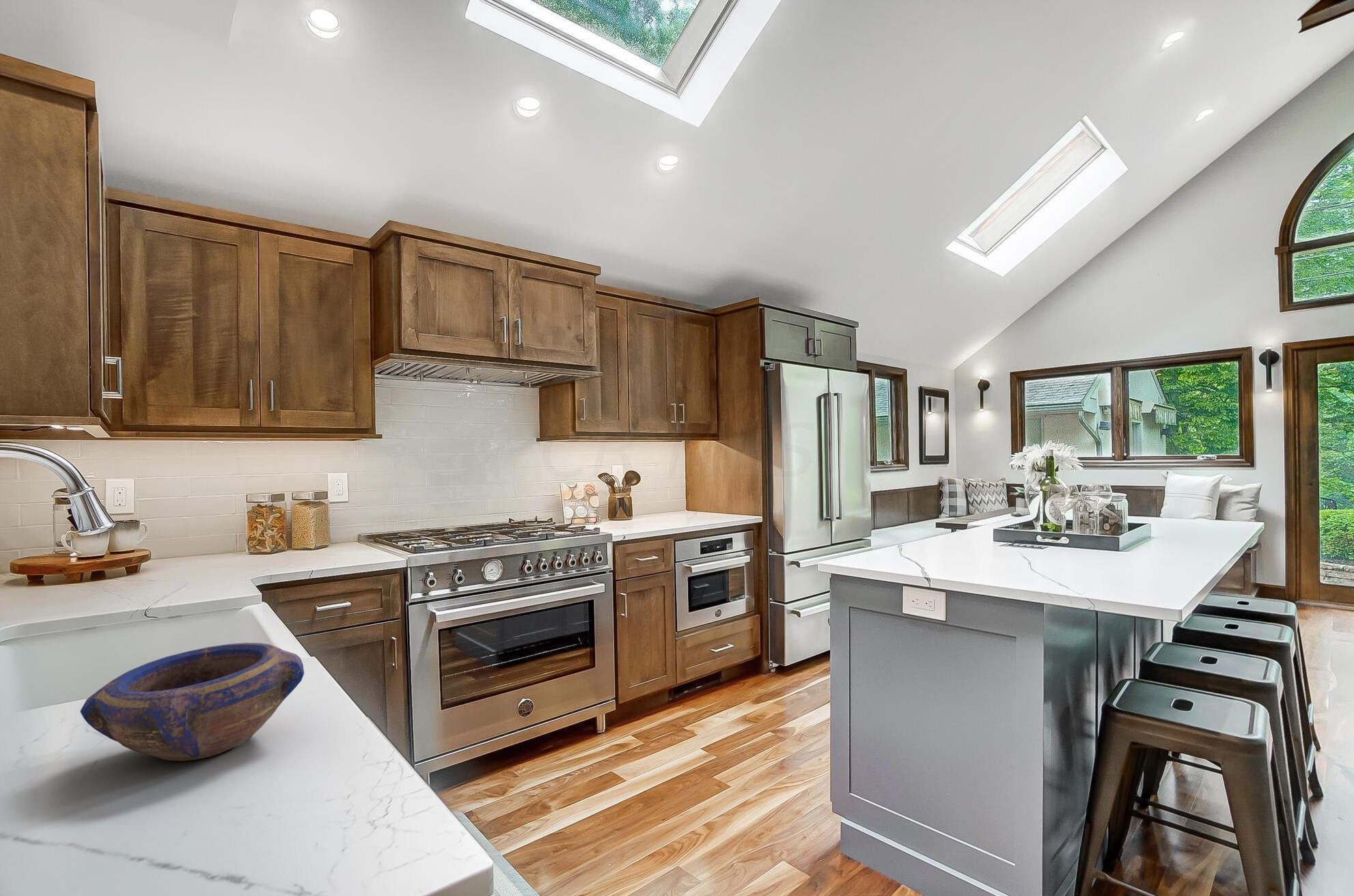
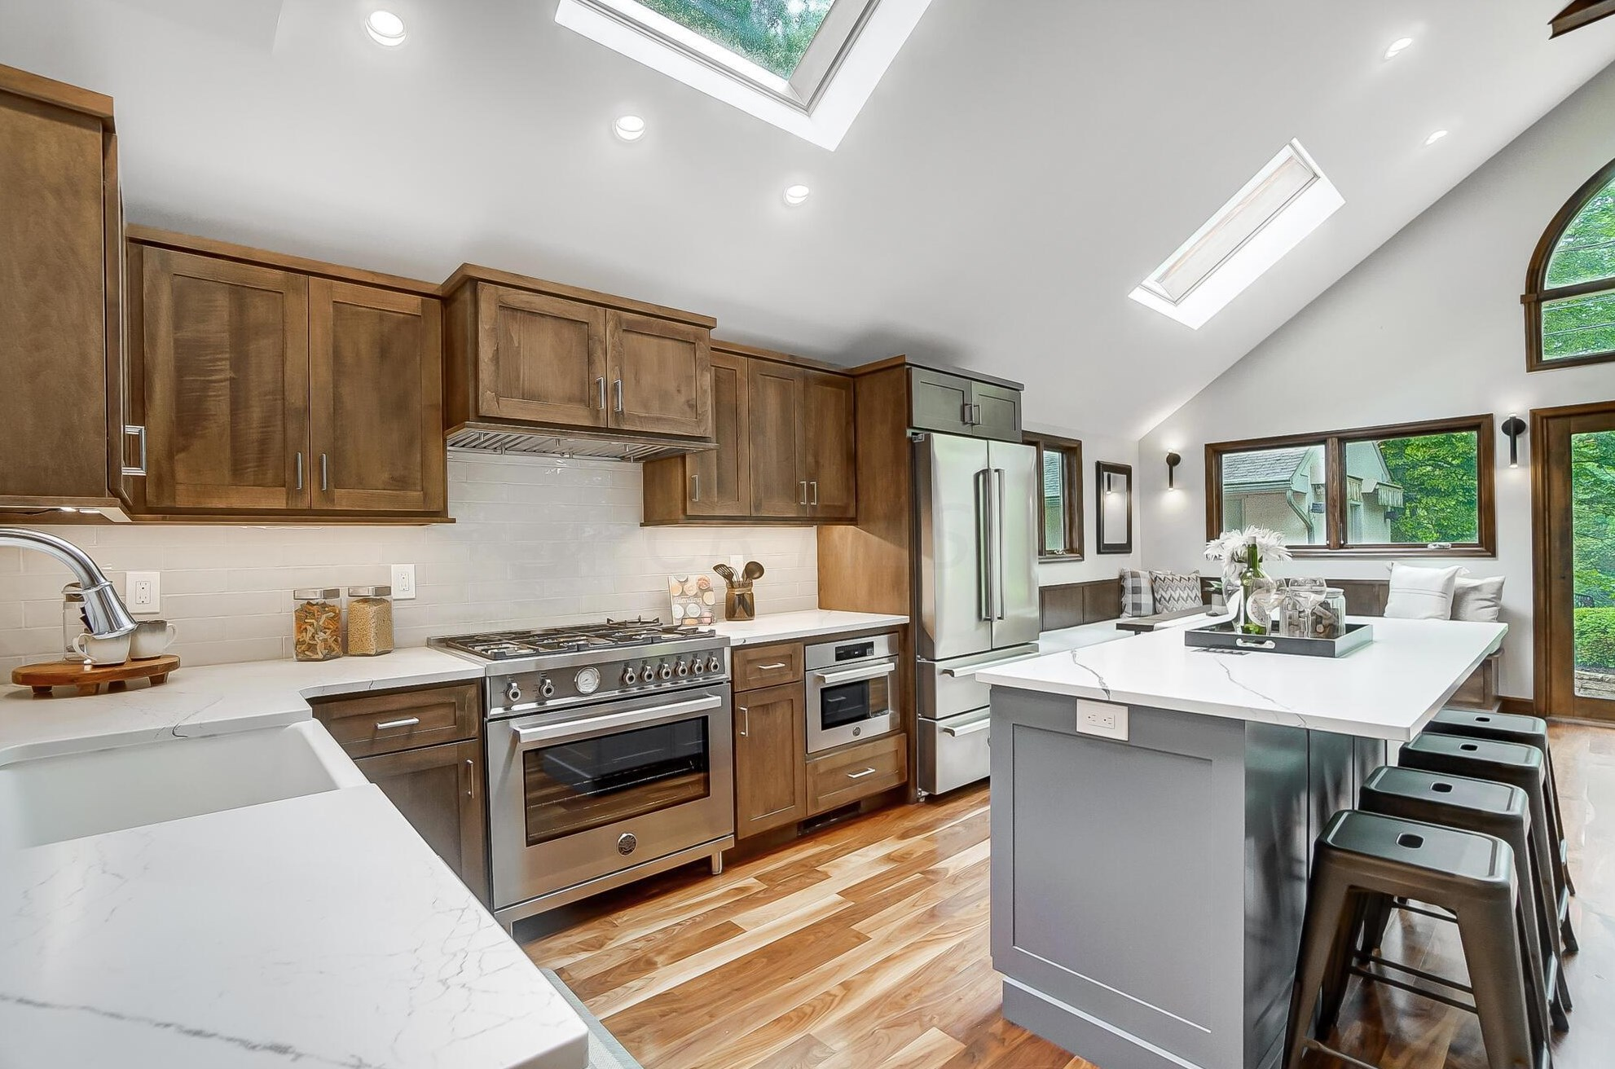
- bowl [79,642,305,761]
